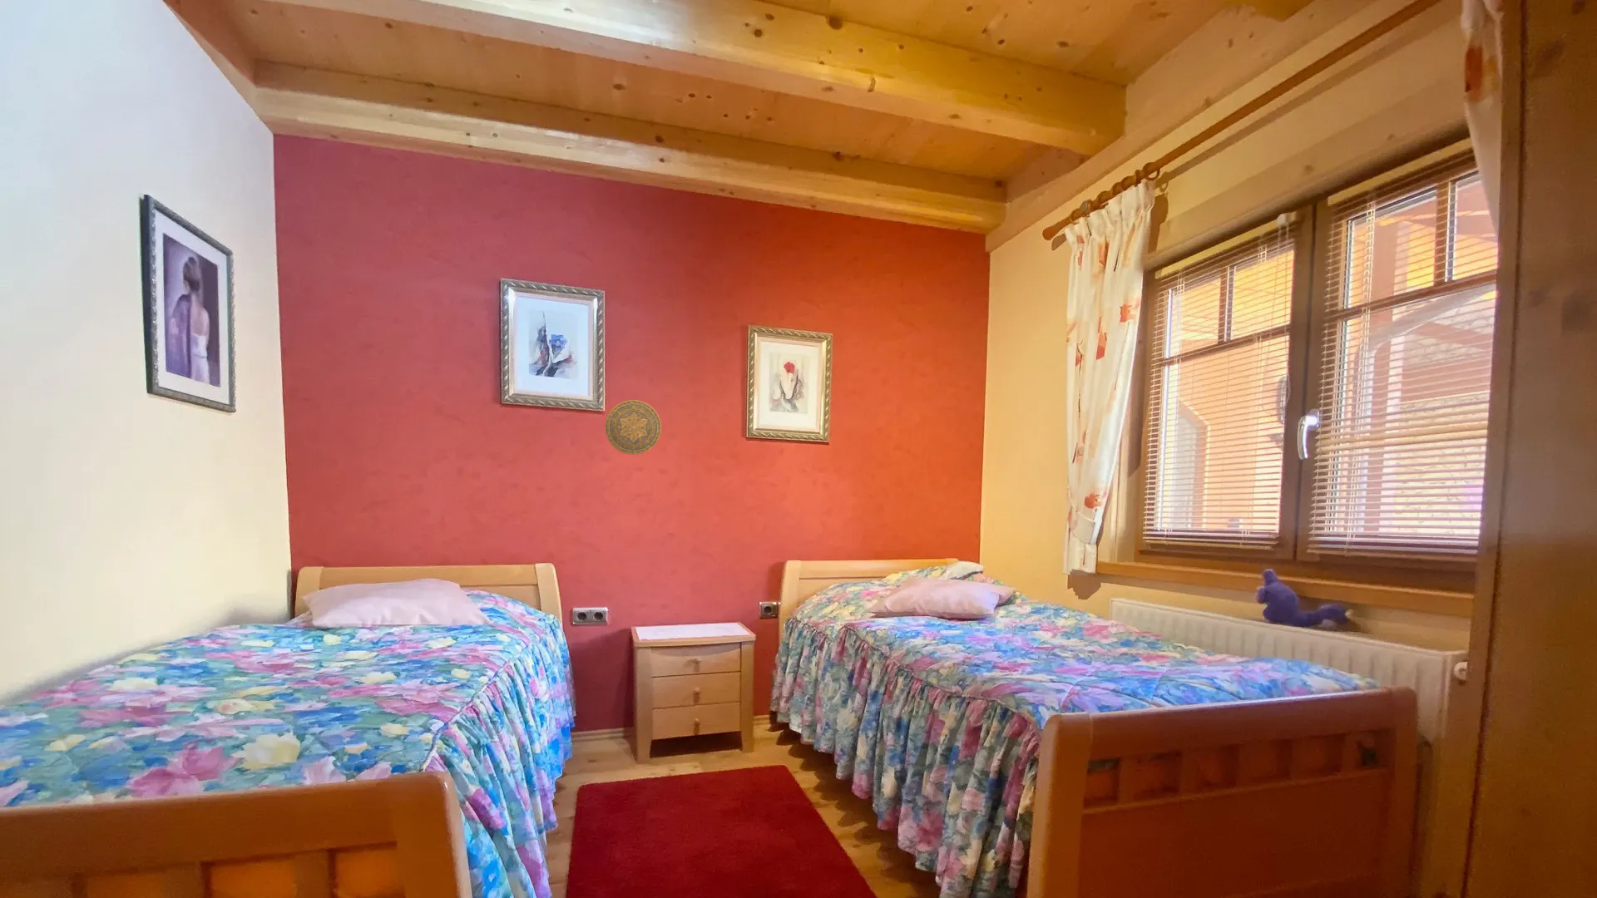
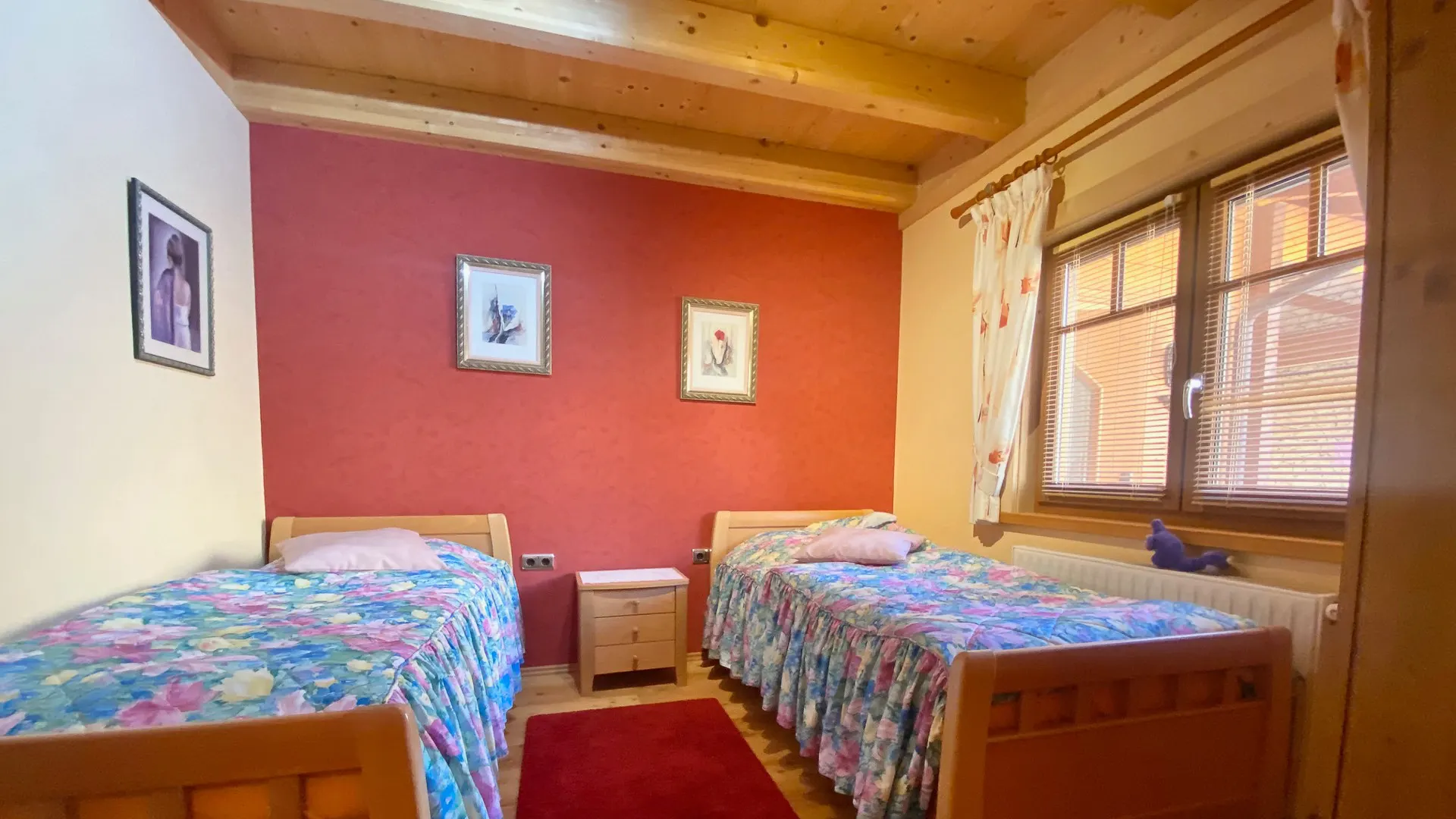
- decorative plate [604,399,662,456]
